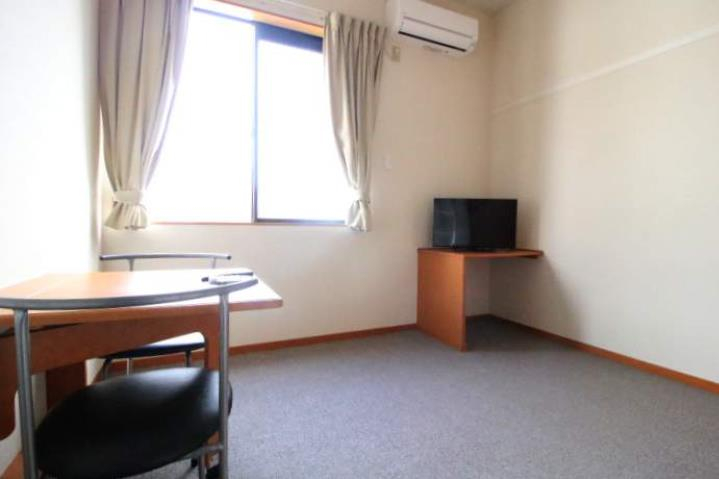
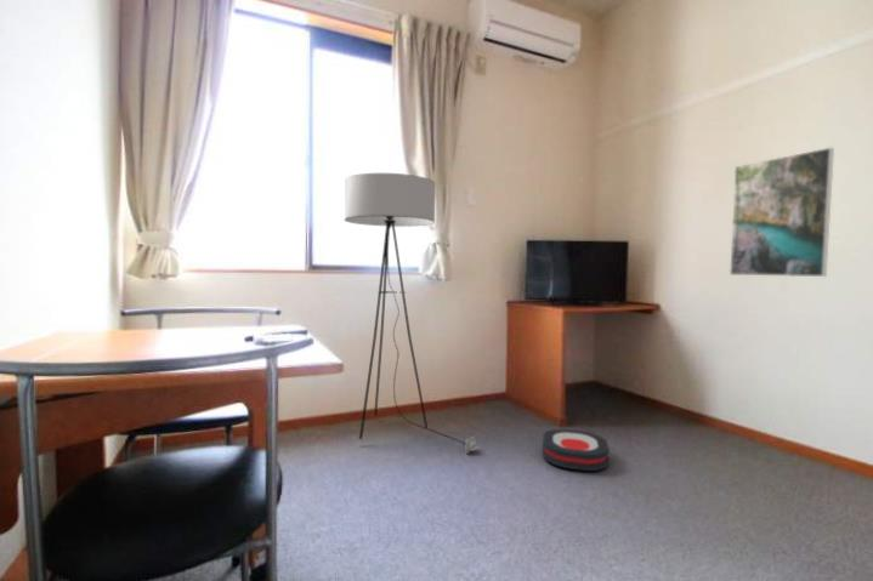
+ floor lamp [344,172,481,455]
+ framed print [729,147,835,278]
+ robot vacuum [542,428,611,472]
